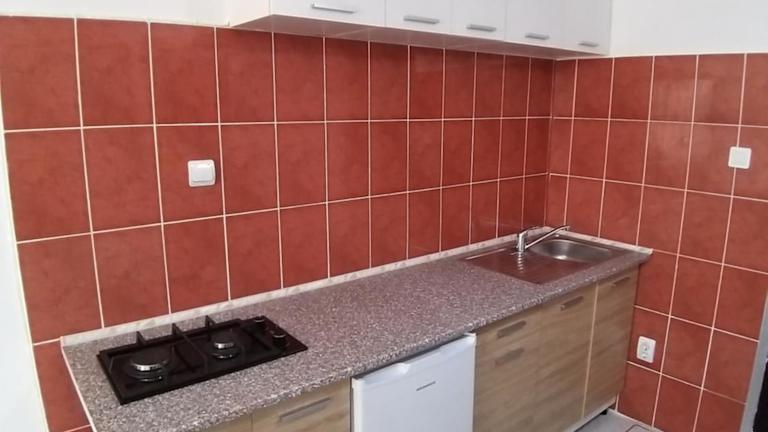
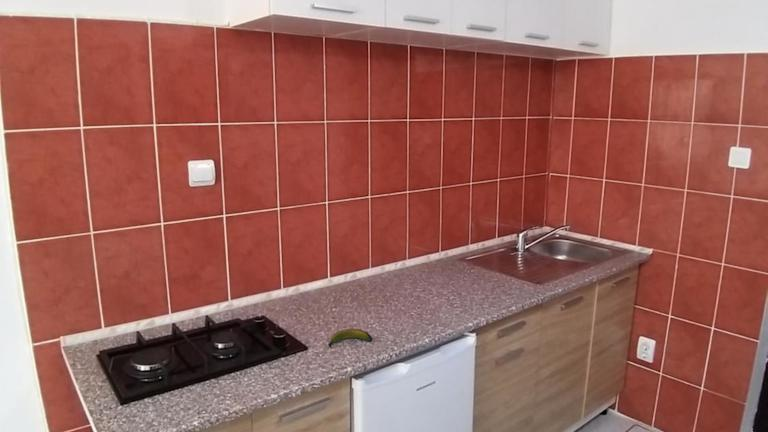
+ banana [327,328,374,348]
